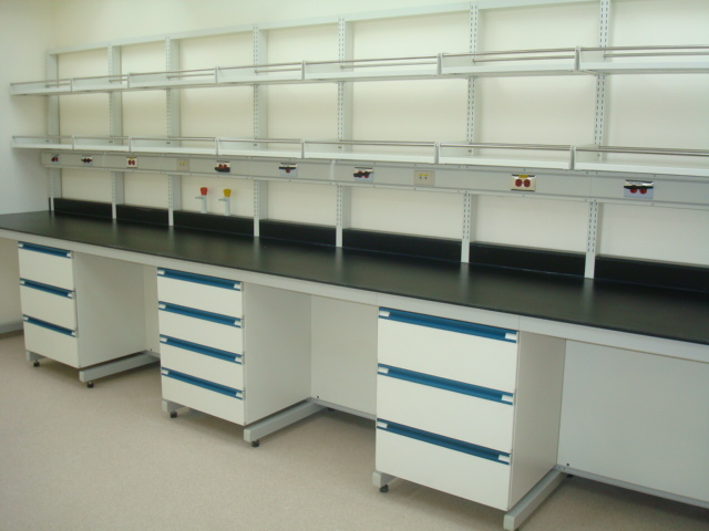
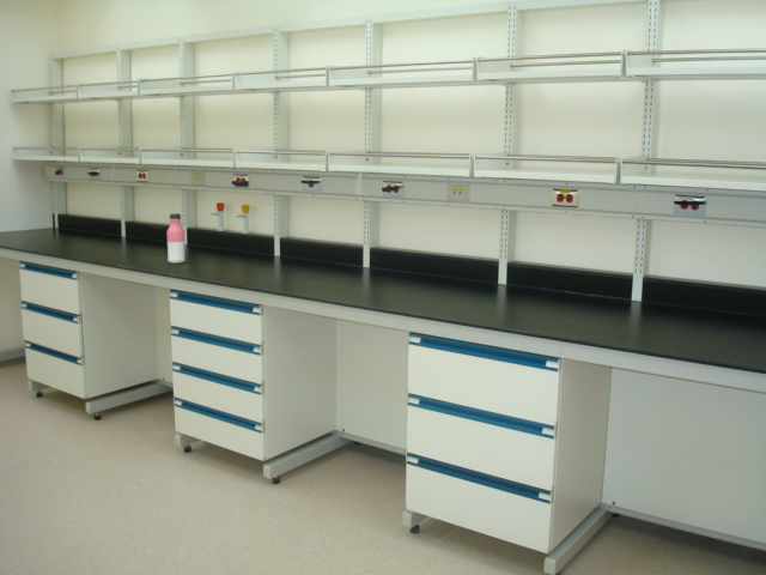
+ water bottle [165,212,187,265]
